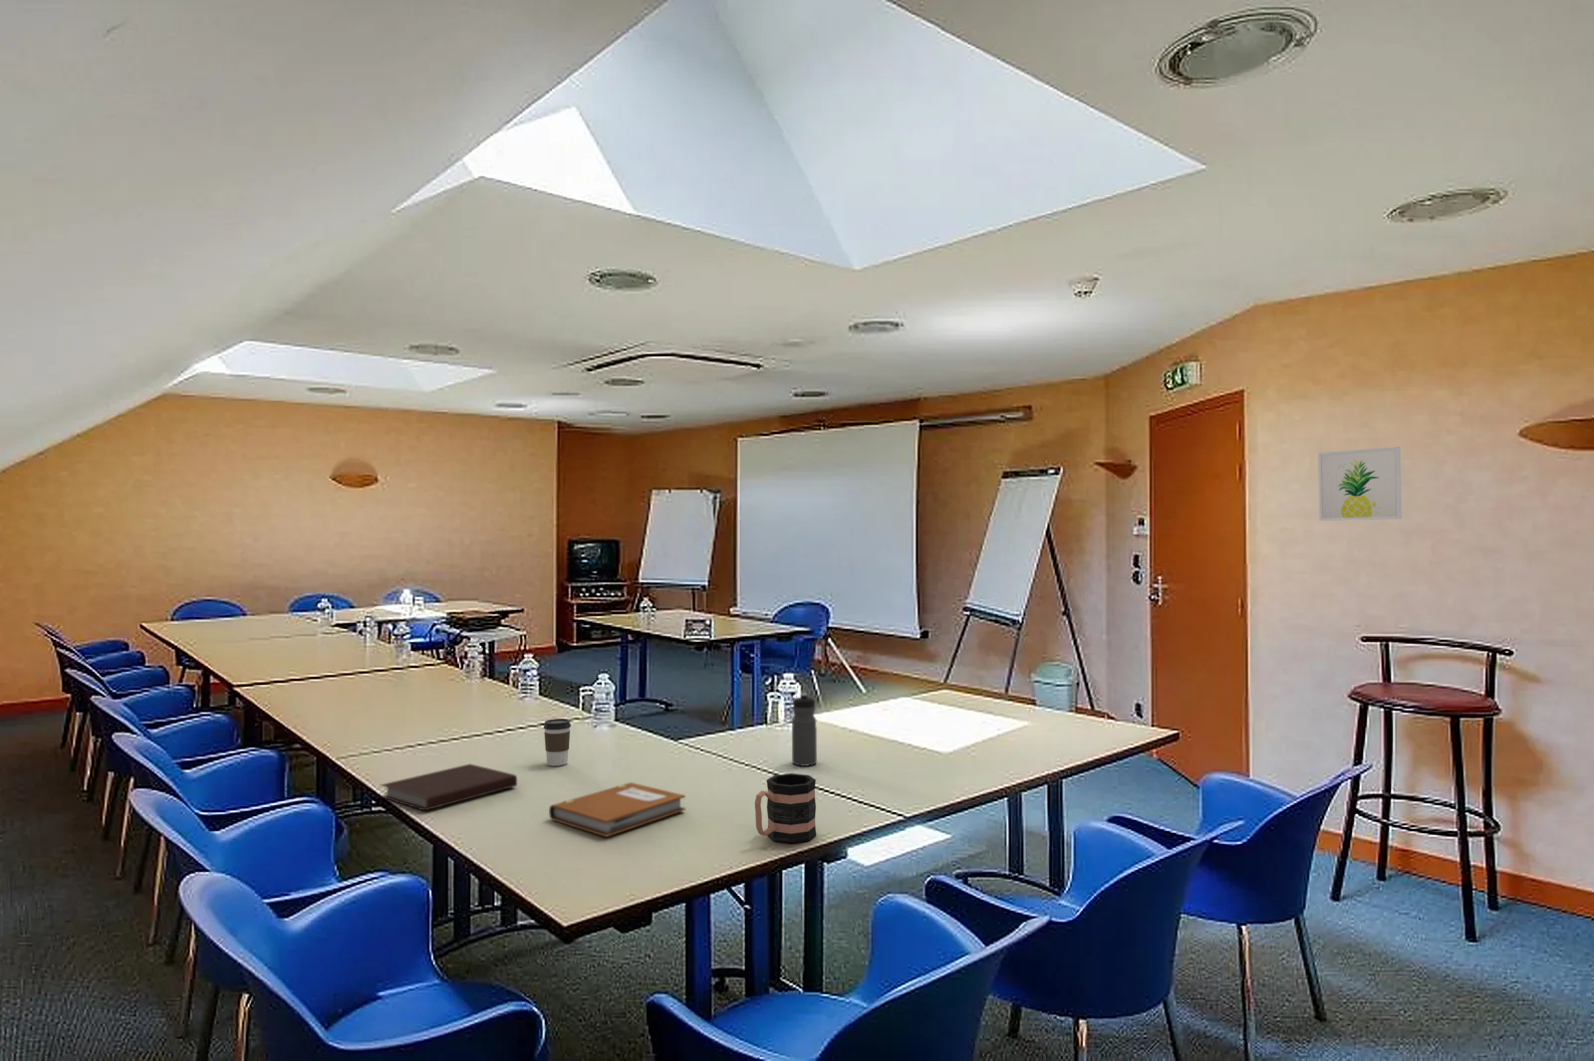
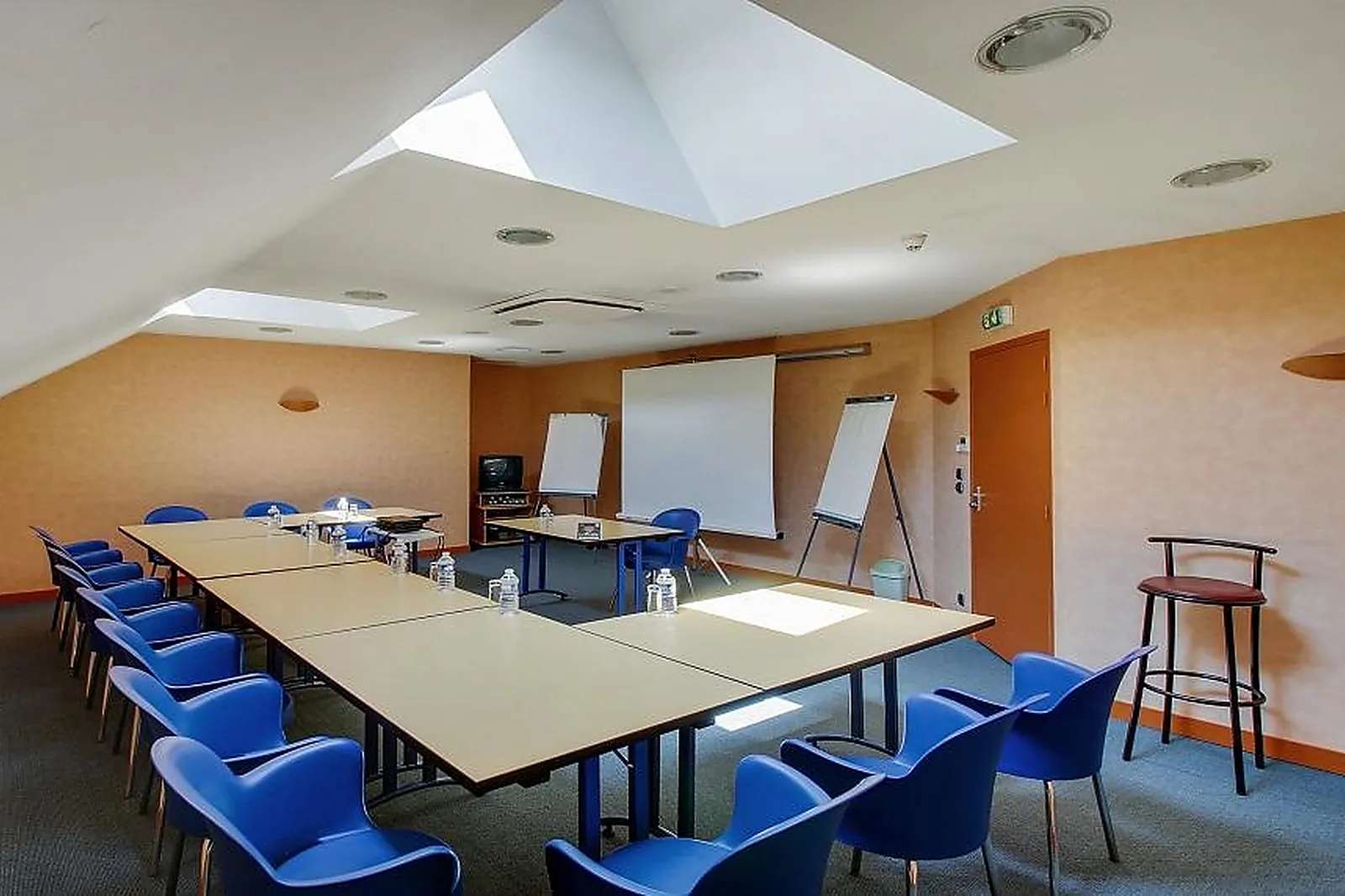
- wall art [1317,446,1403,521]
- water bottle [790,692,818,767]
- notebook [548,782,686,838]
- notebook [378,764,518,811]
- mug [754,772,817,844]
- coffee cup [543,718,572,767]
